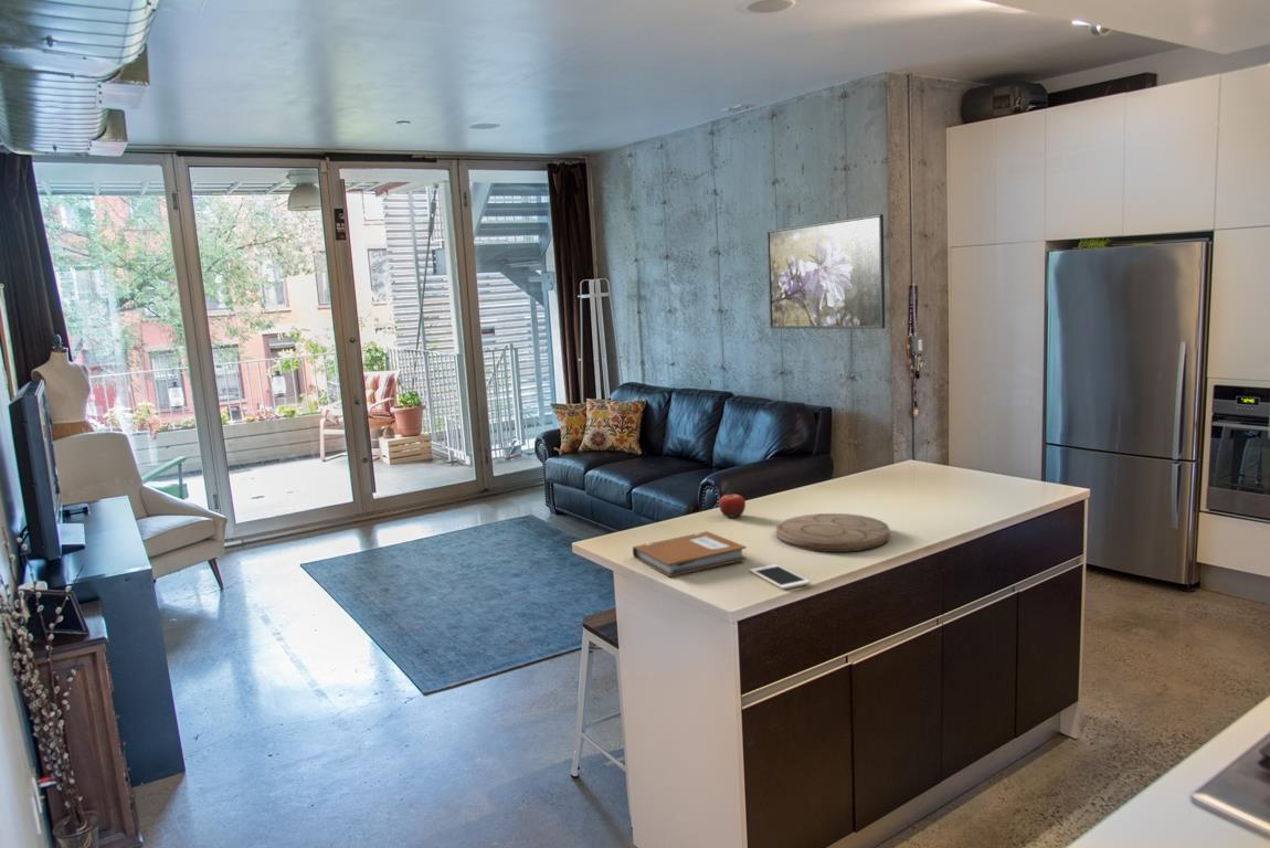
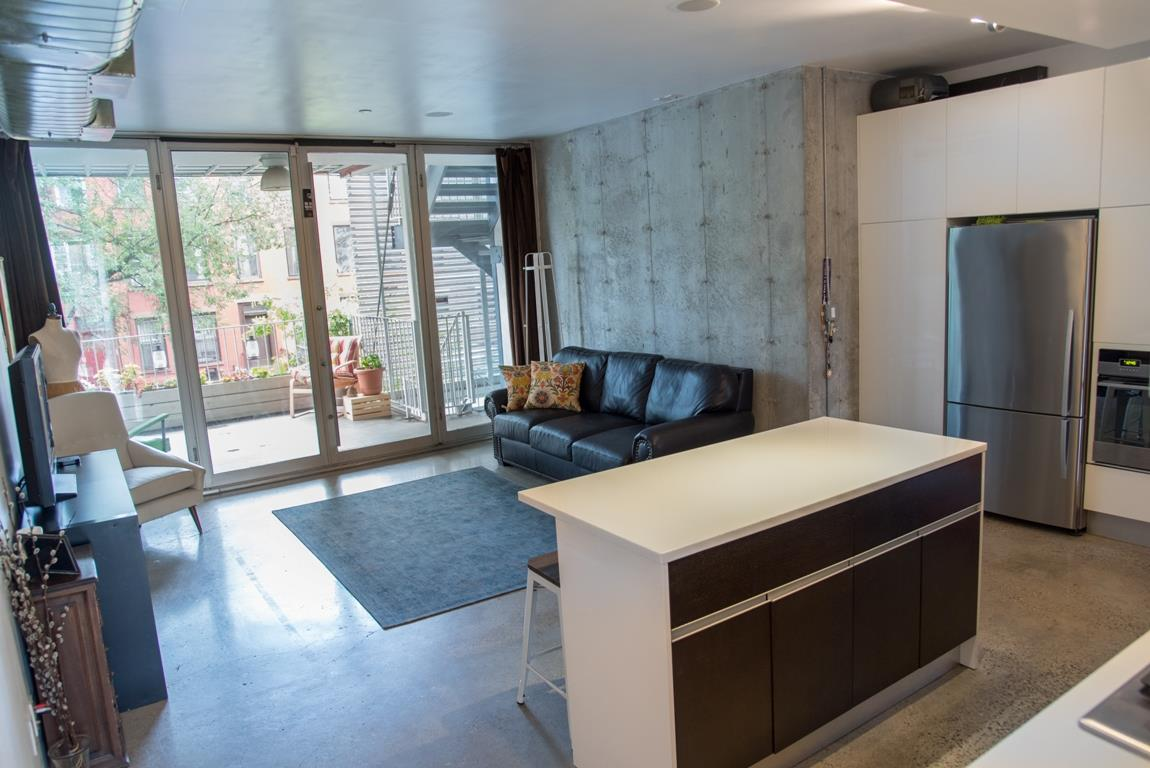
- fruit [718,490,747,519]
- cutting board [775,512,891,553]
- notebook [632,530,748,577]
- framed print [765,213,886,330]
- cell phone [749,563,811,591]
